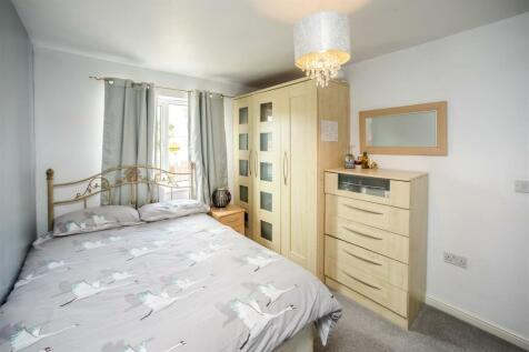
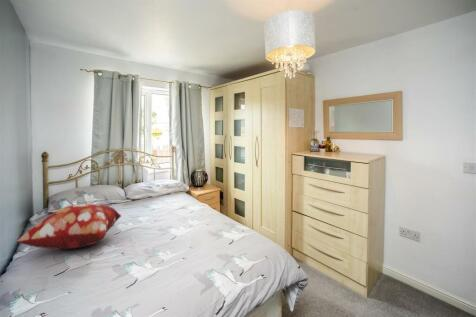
+ decorative pillow [16,203,122,250]
